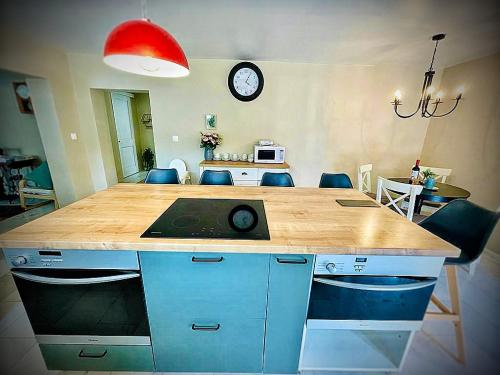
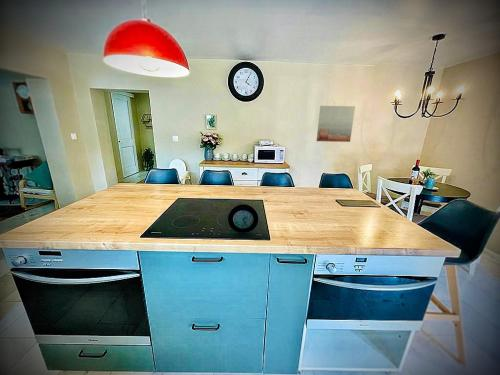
+ wall art [316,105,356,143]
